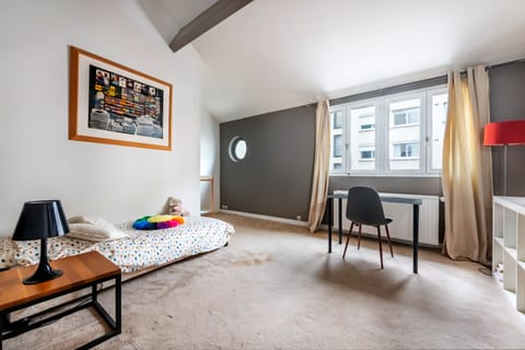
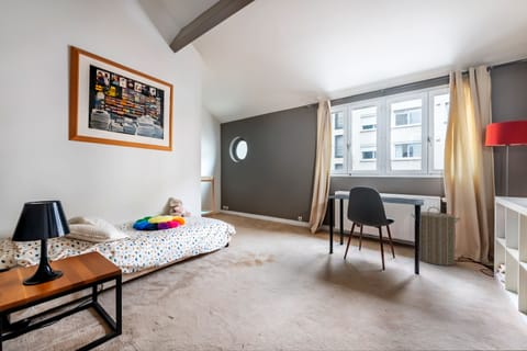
+ laundry hamper [410,206,461,267]
